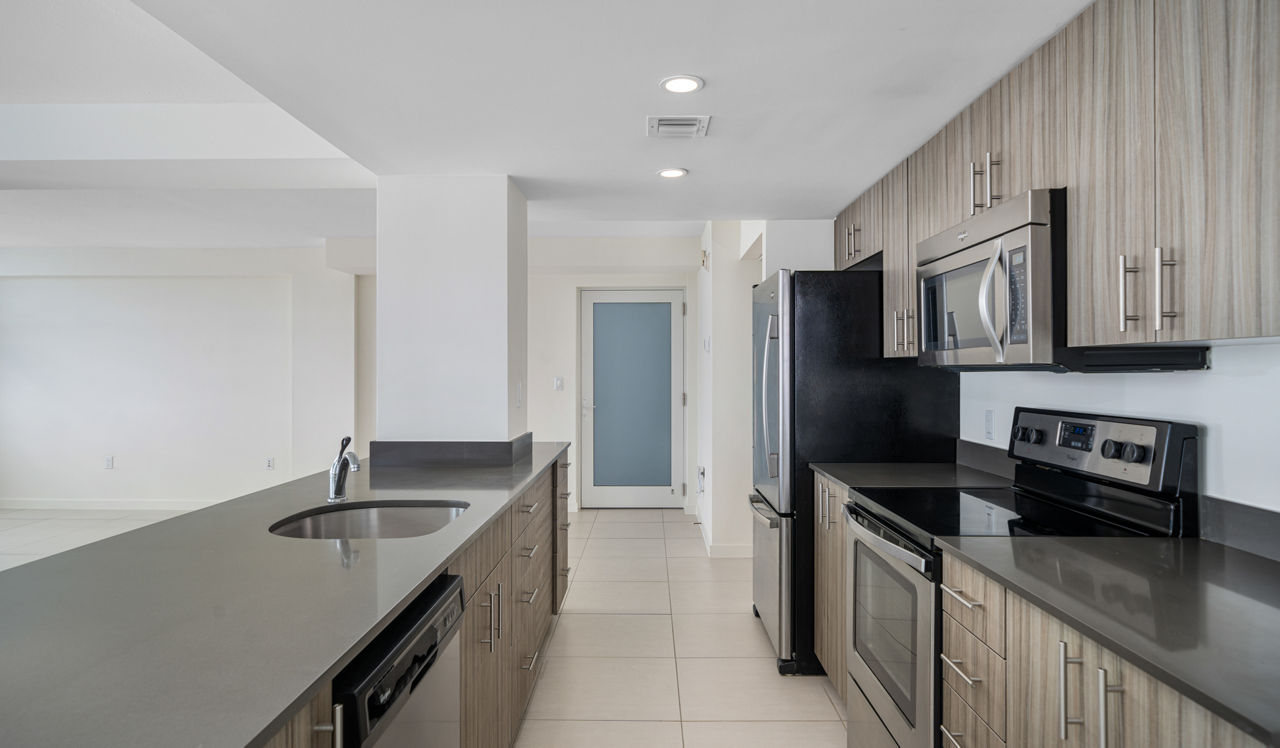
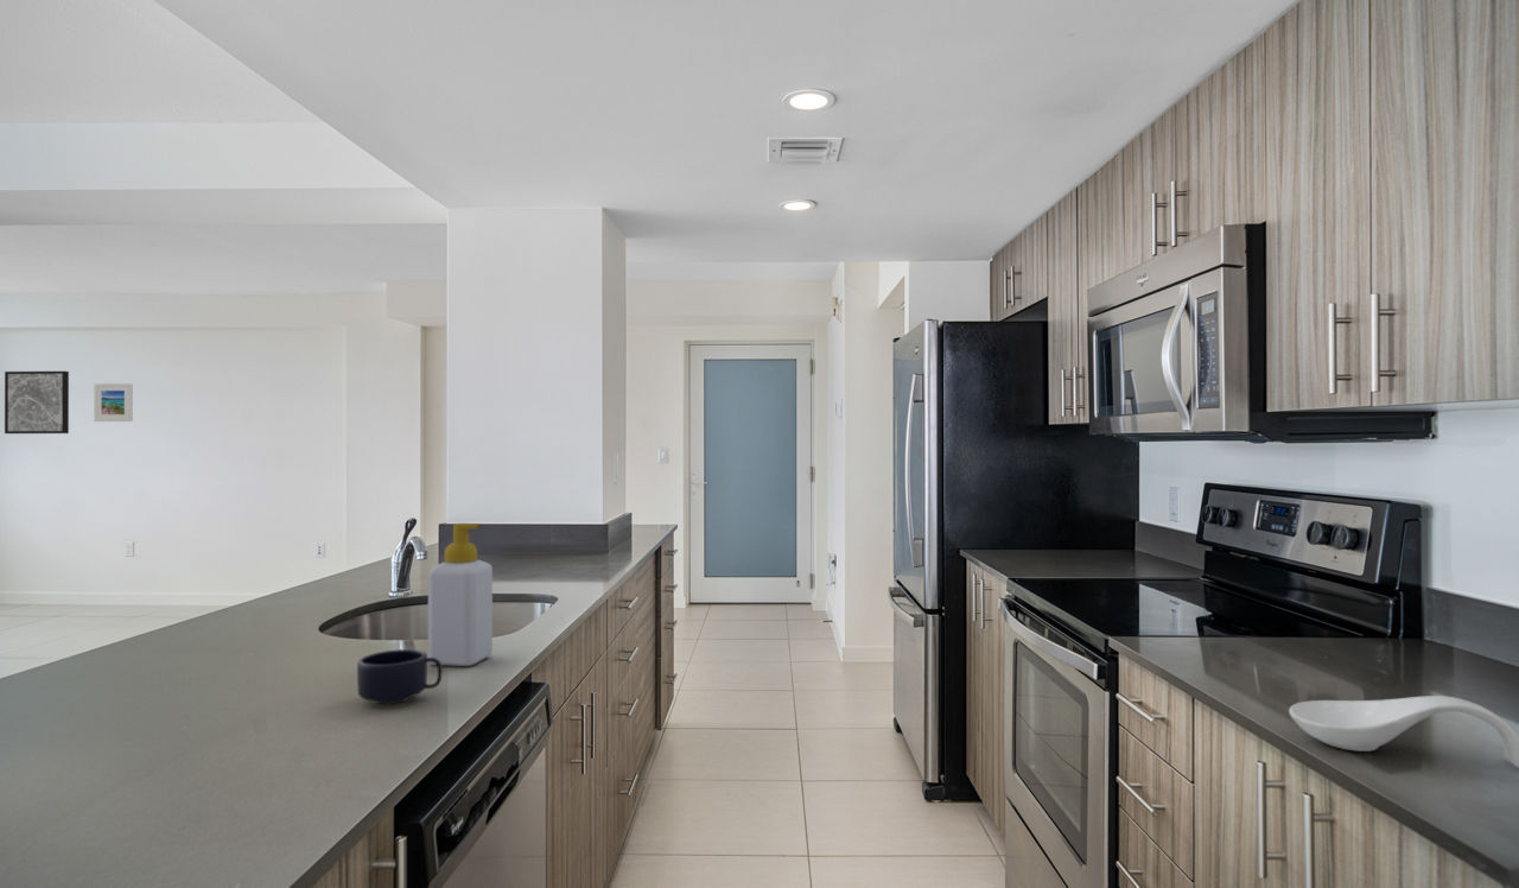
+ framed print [93,382,134,423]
+ wall art [4,370,70,435]
+ soap bottle [427,522,494,667]
+ mug [356,648,443,705]
+ spoon rest [1288,694,1519,769]
